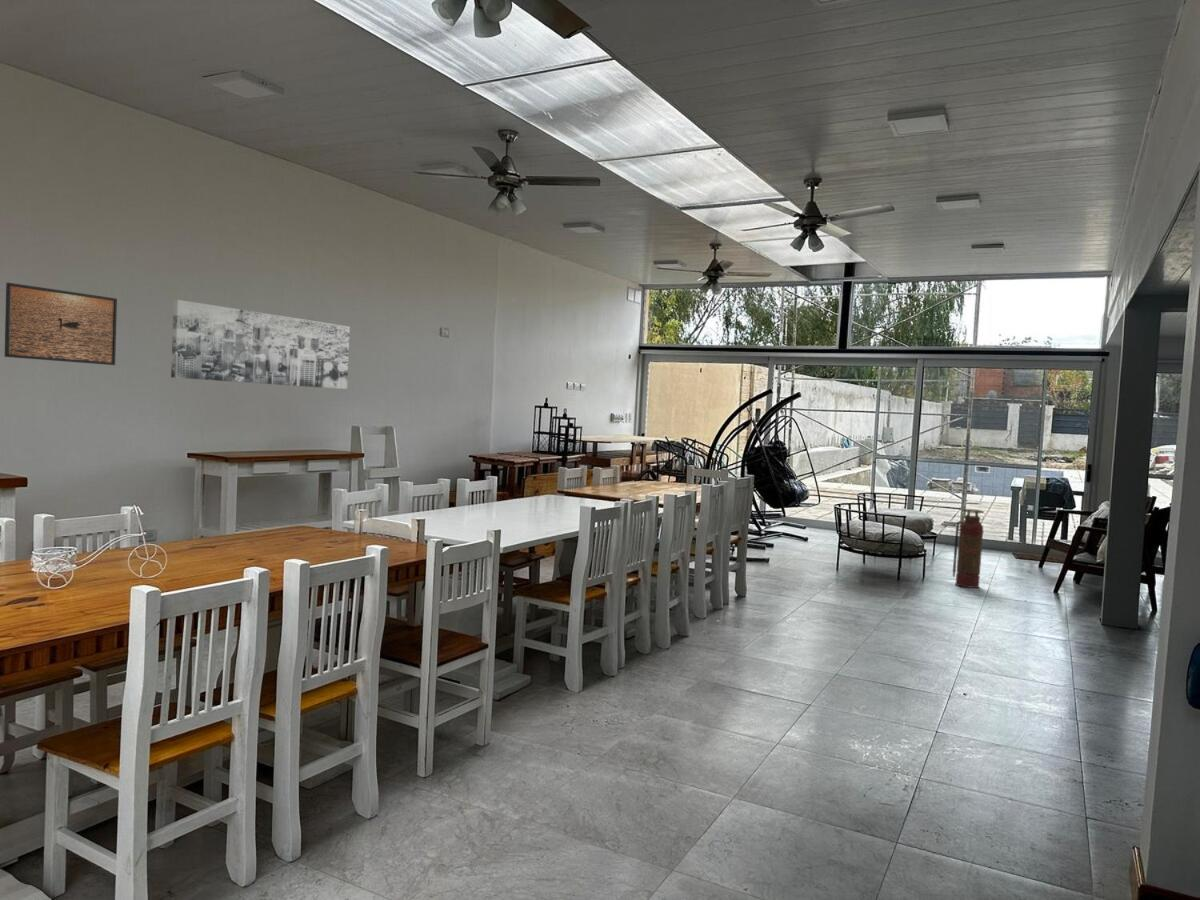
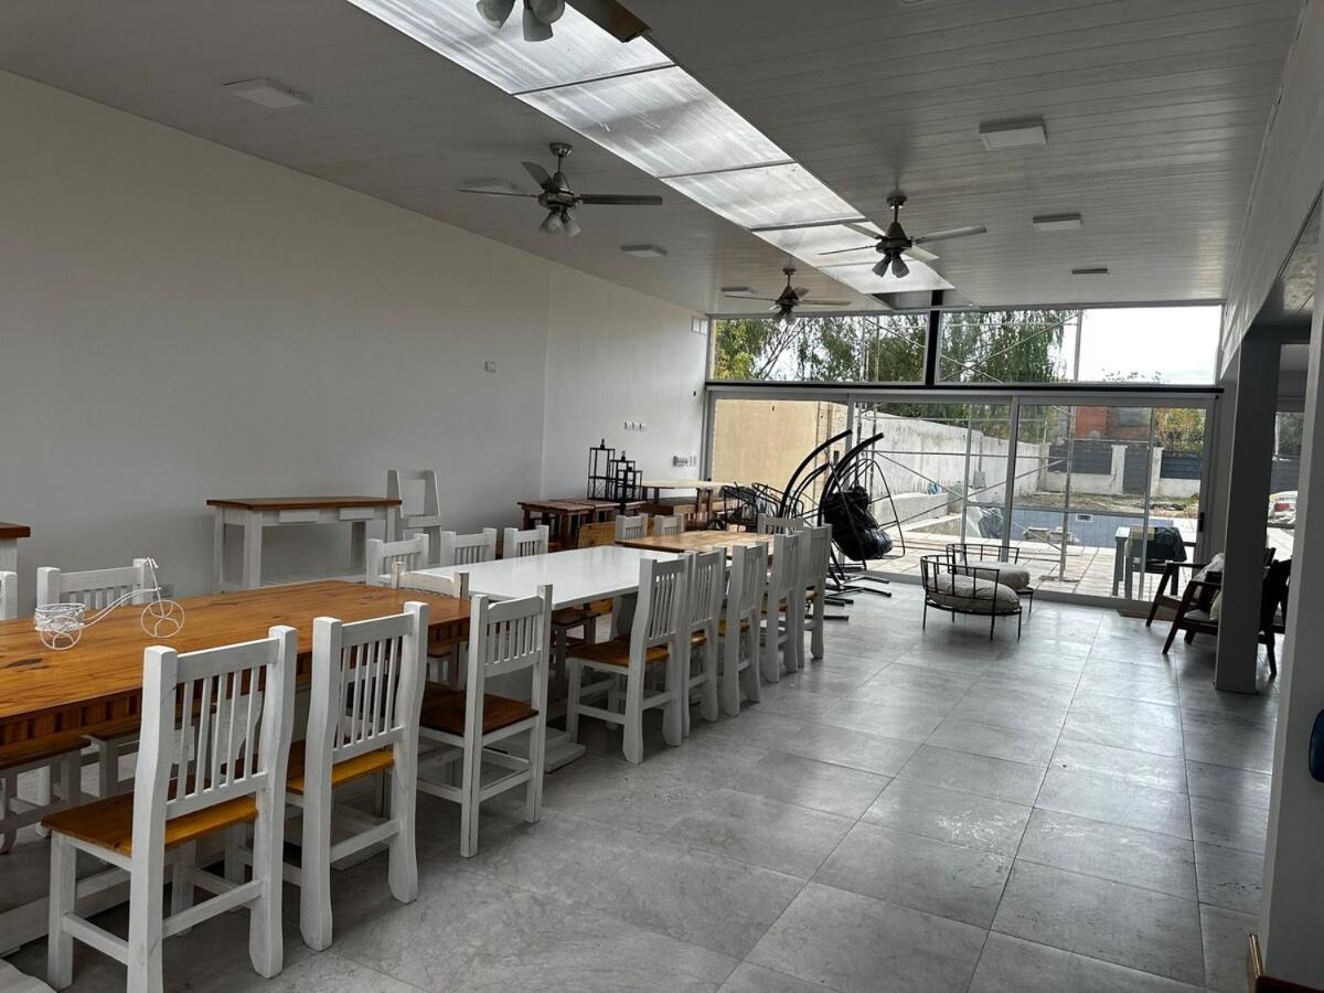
- fire extinguisher [952,508,985,589]
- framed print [4,282,118,366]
- wall art [170,299,351,390]
